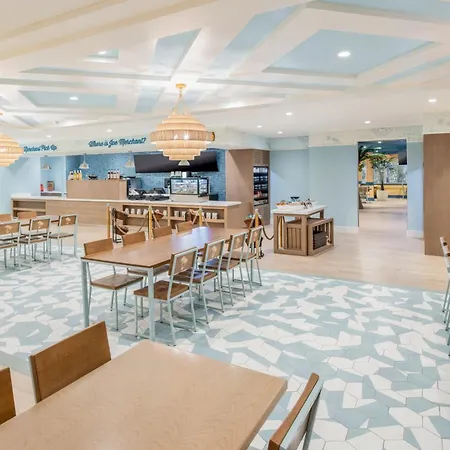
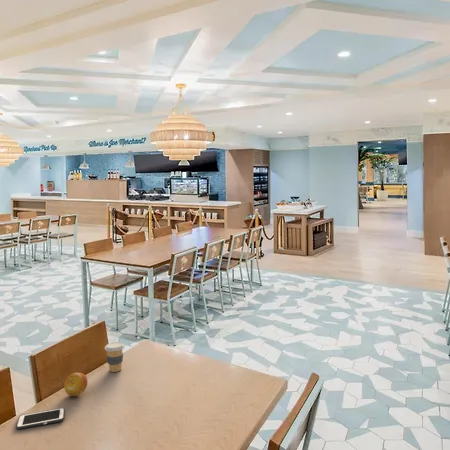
+ cell phone [15,407,66,430]
+ fruit [63,372,89,397]
+ coffee cup [104,341,125,373]
